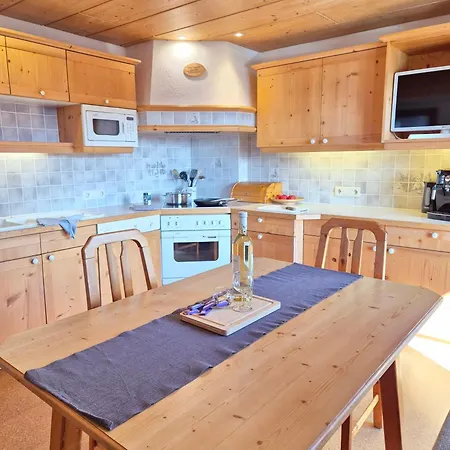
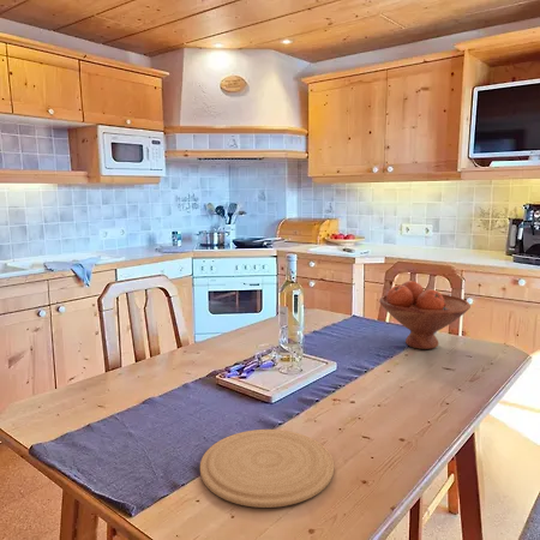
+ fruit bowl [378,280,472,350]
+ plate [199,428,335,509]
